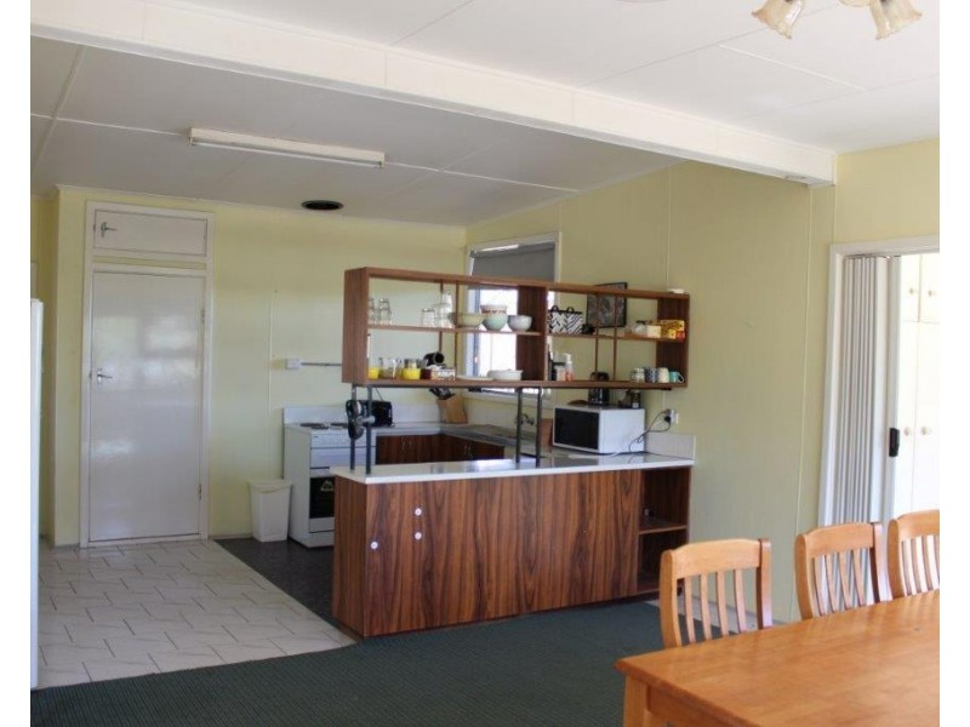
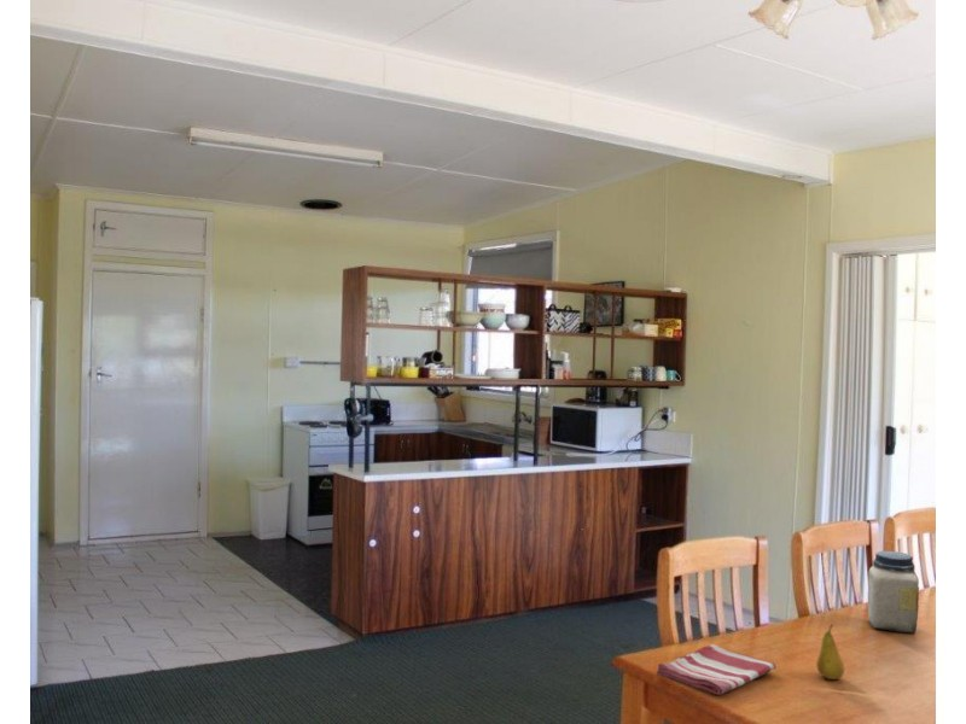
+ fruit [815,623,846,681]
+ dish towel [656,643,776,696]
+ jar [866,550,920,635]
